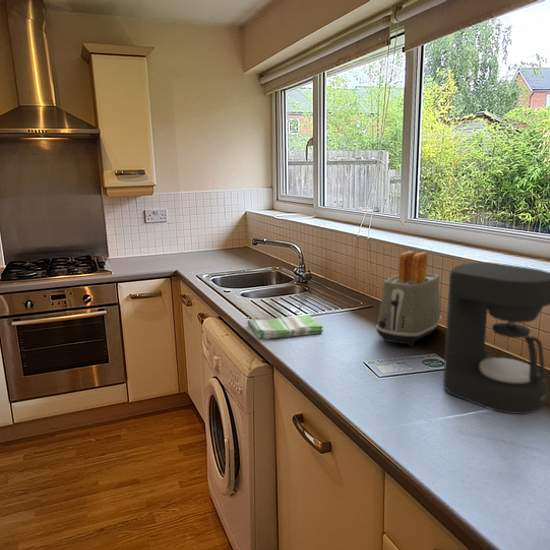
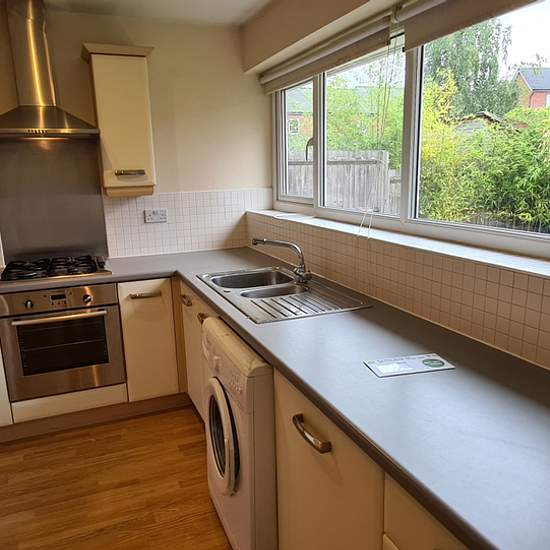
- dish towel [246,314,324,341]
- coffee maker [442,261,550,415]
- toaster [375,250,443,348]
